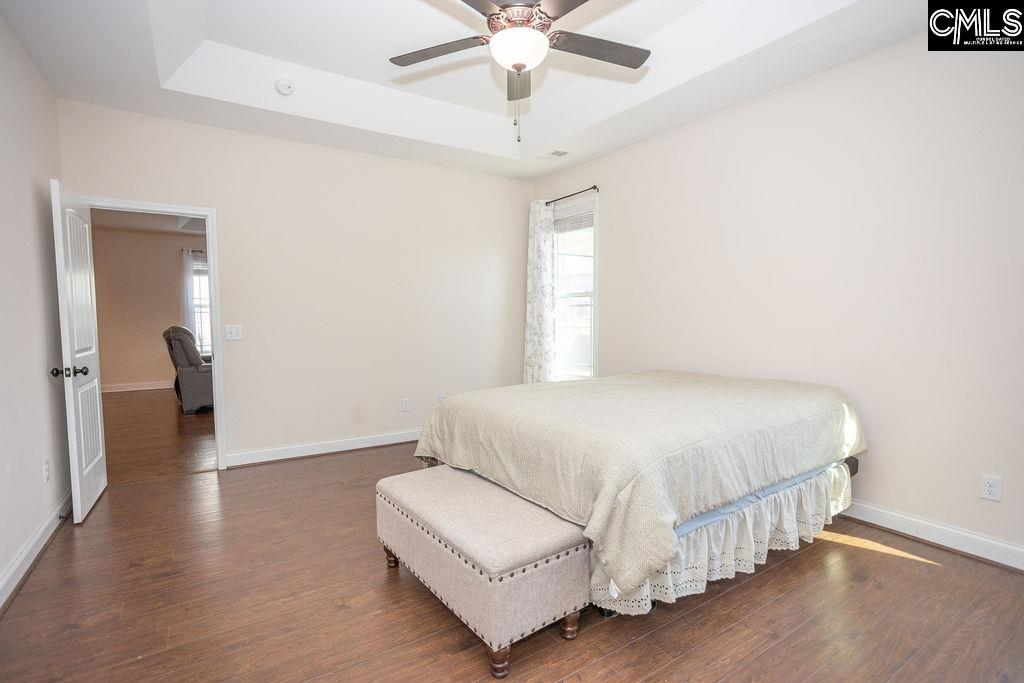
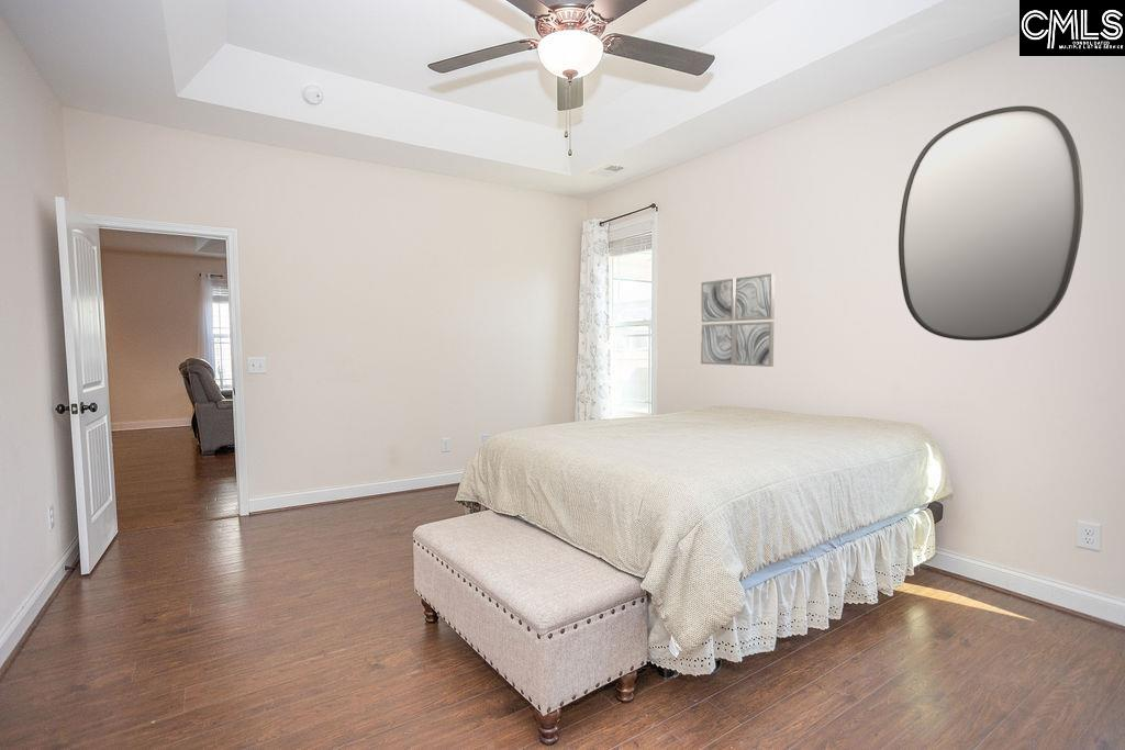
+ home mirror [898,104,1084,342]
+ wall art [700,272,776,368]
